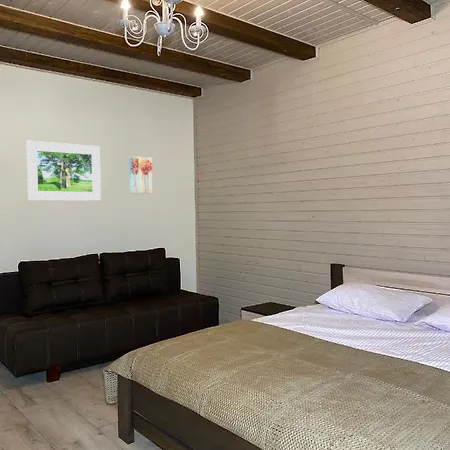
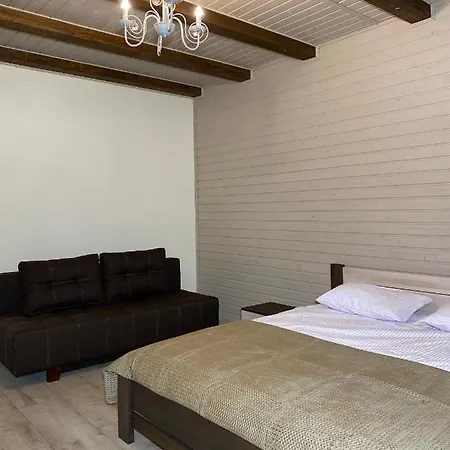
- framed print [26,140,102,202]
- wall art [128,155,154,194]
